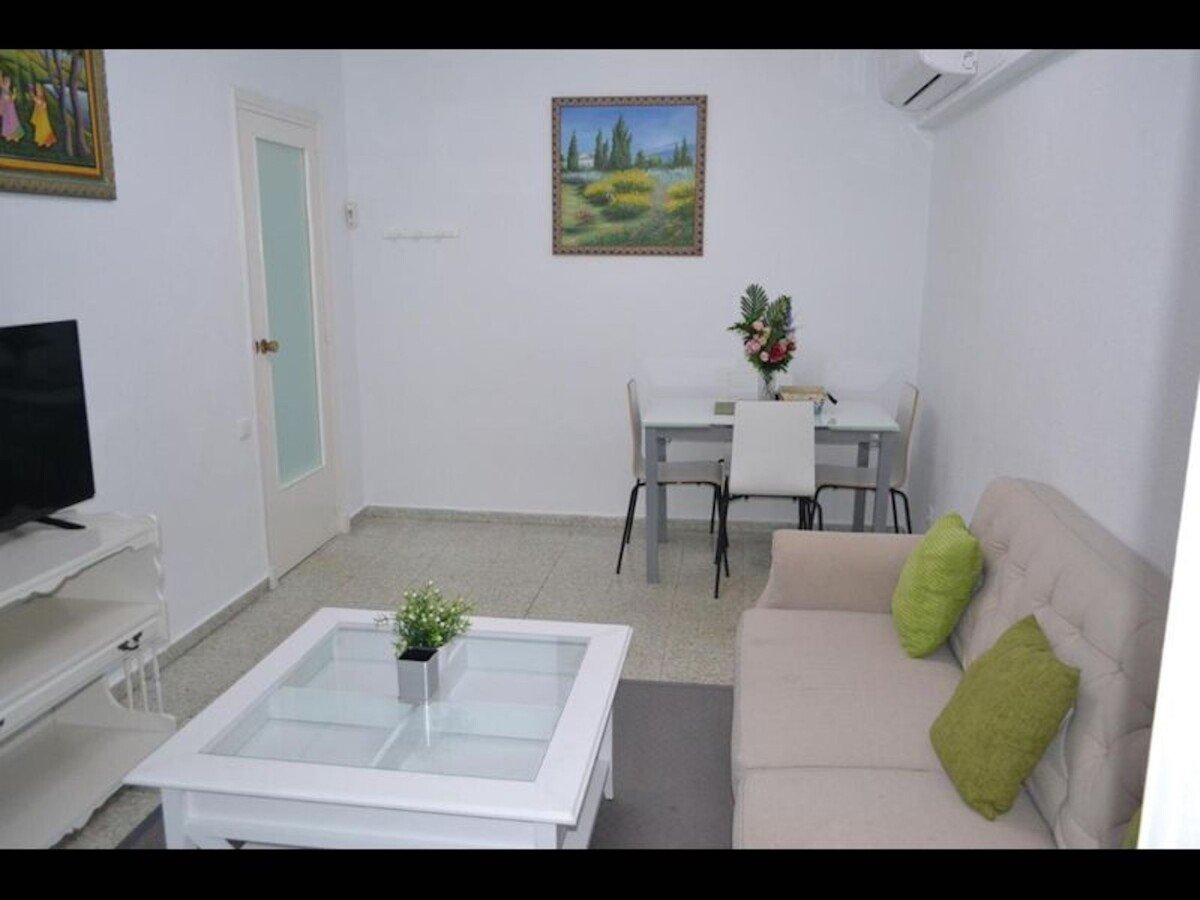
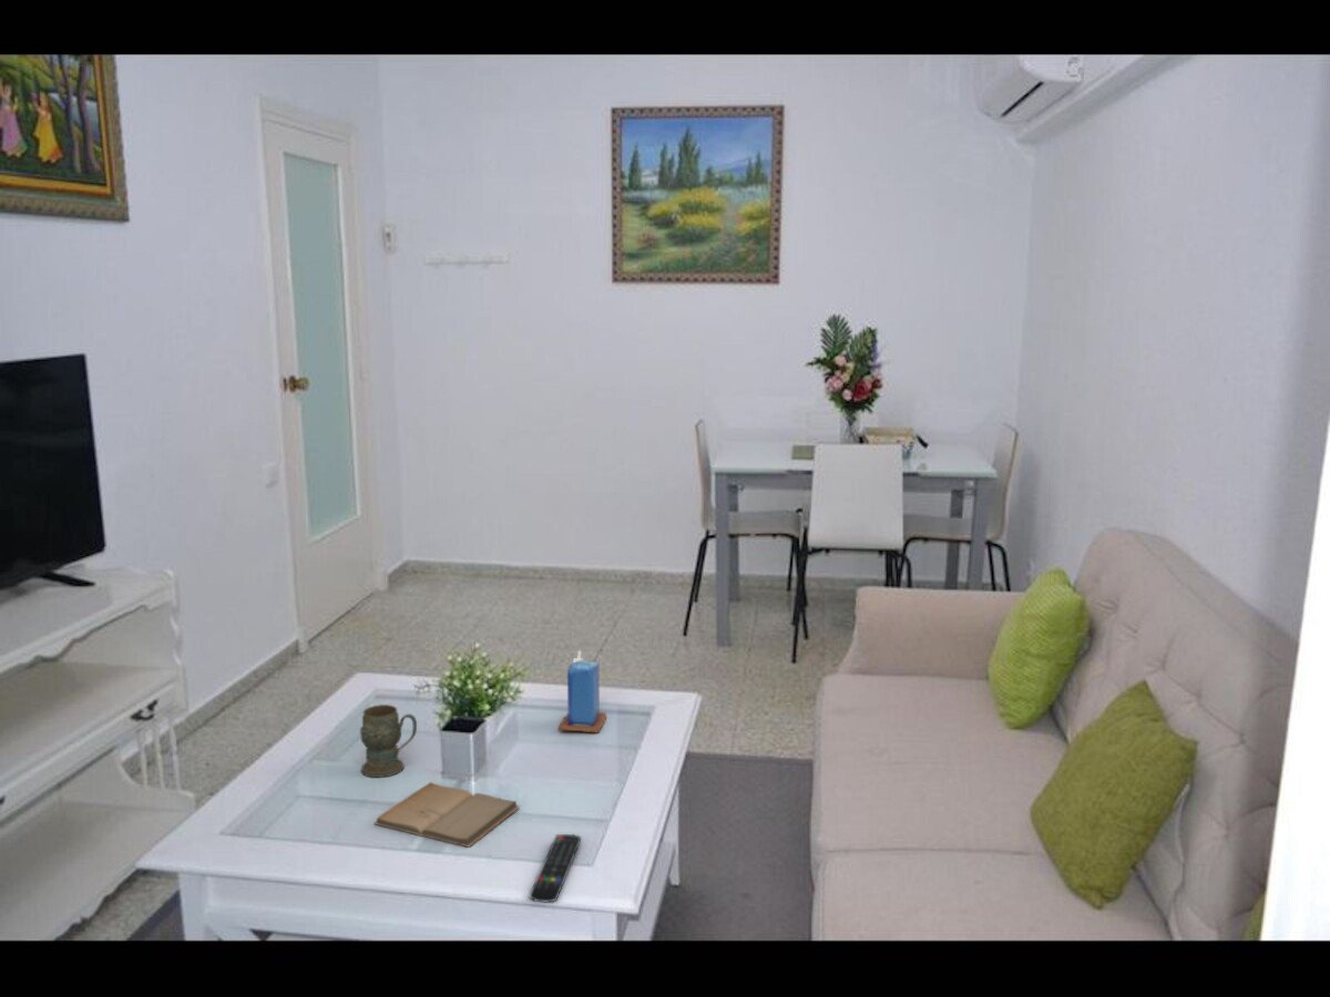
+ candle [557,649,607,733]
+ remote control [529,833,582,903]
+ book [372,781,521,847]
+ mug [359,703,418,779]
